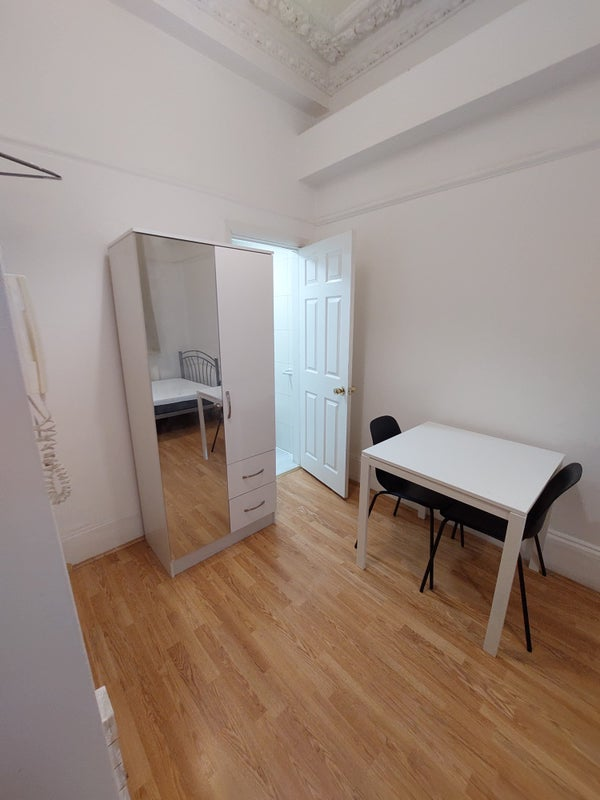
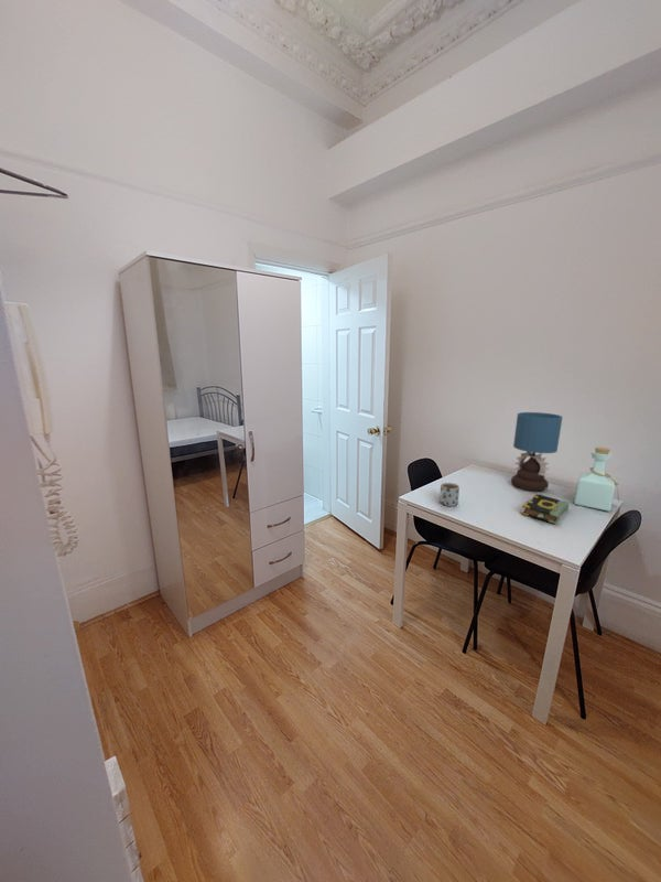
+ book [520,492,570,525]
+ table lamp [510,411,564,492]
+ bottle [573,447,620,513]
+ mug [438,482,460,507]
